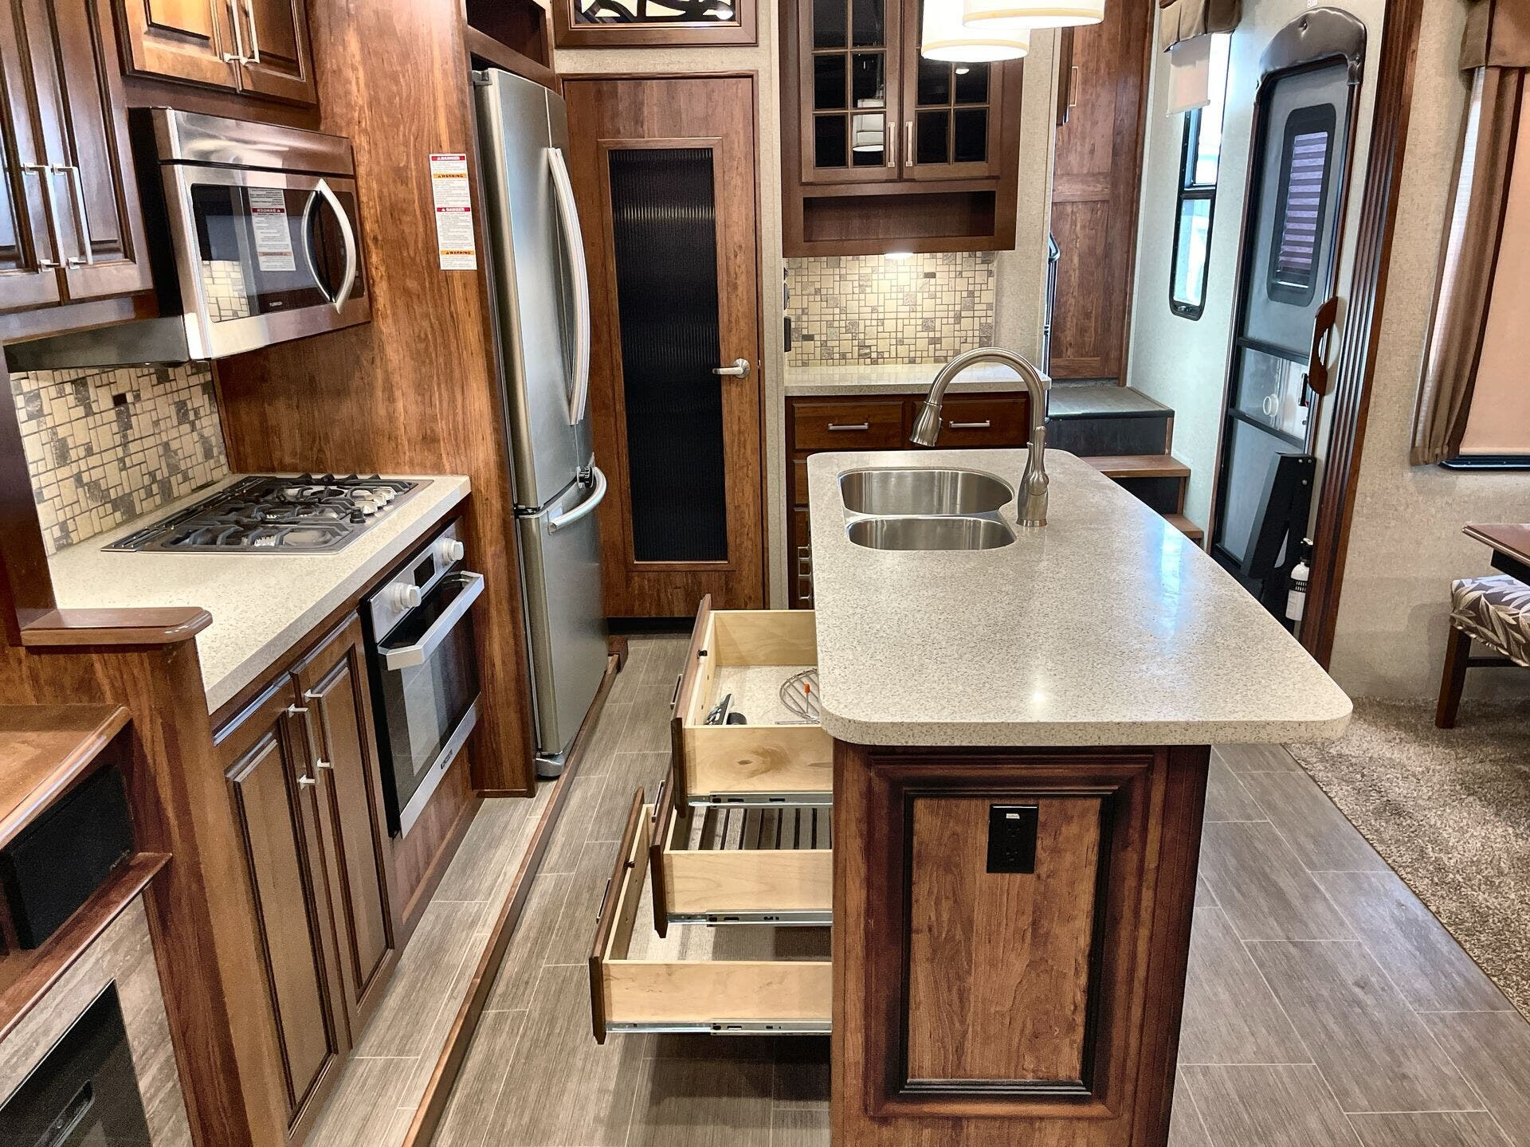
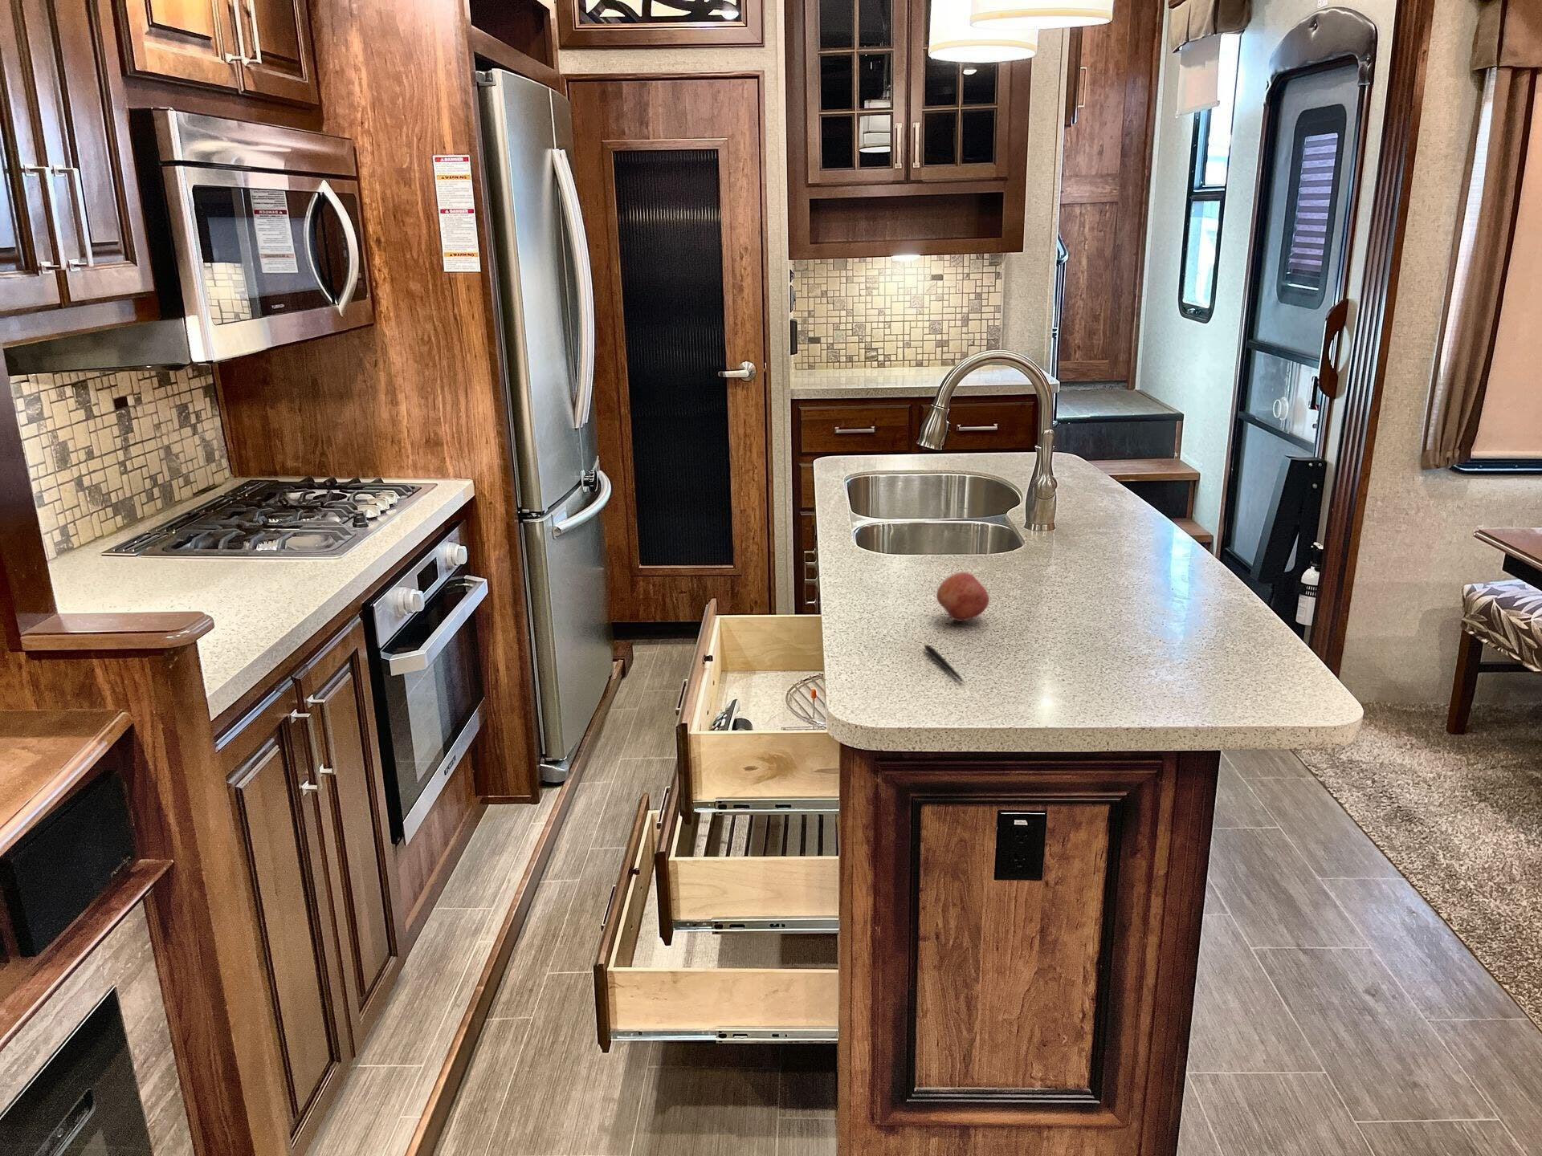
+ fruit [936,571,991,622]
+ pen [923,644,964,682]
